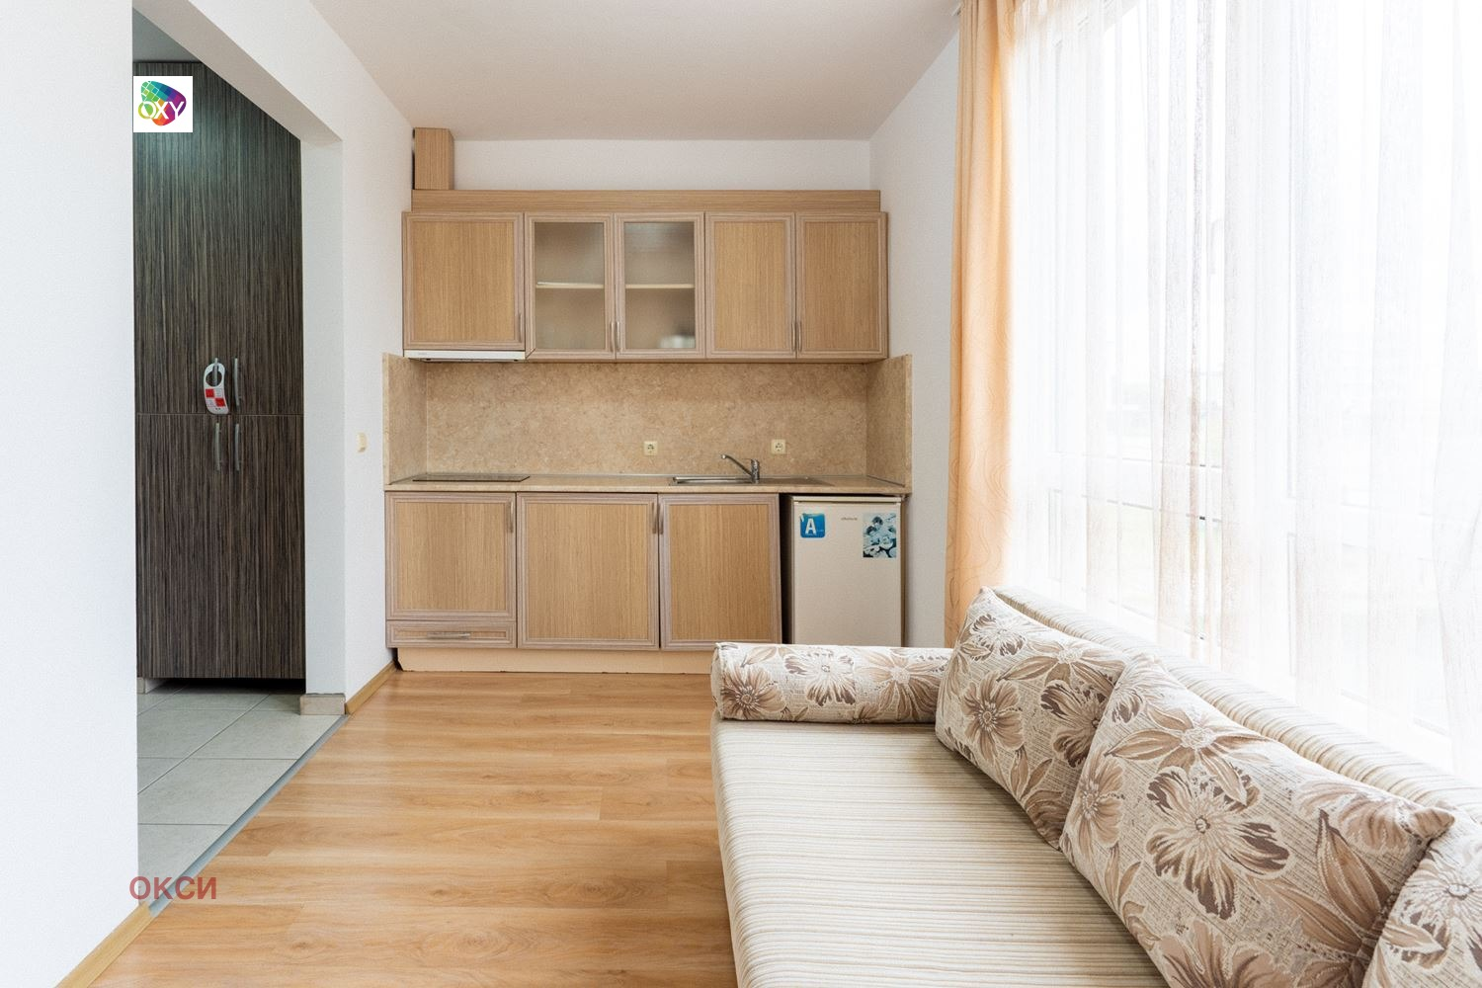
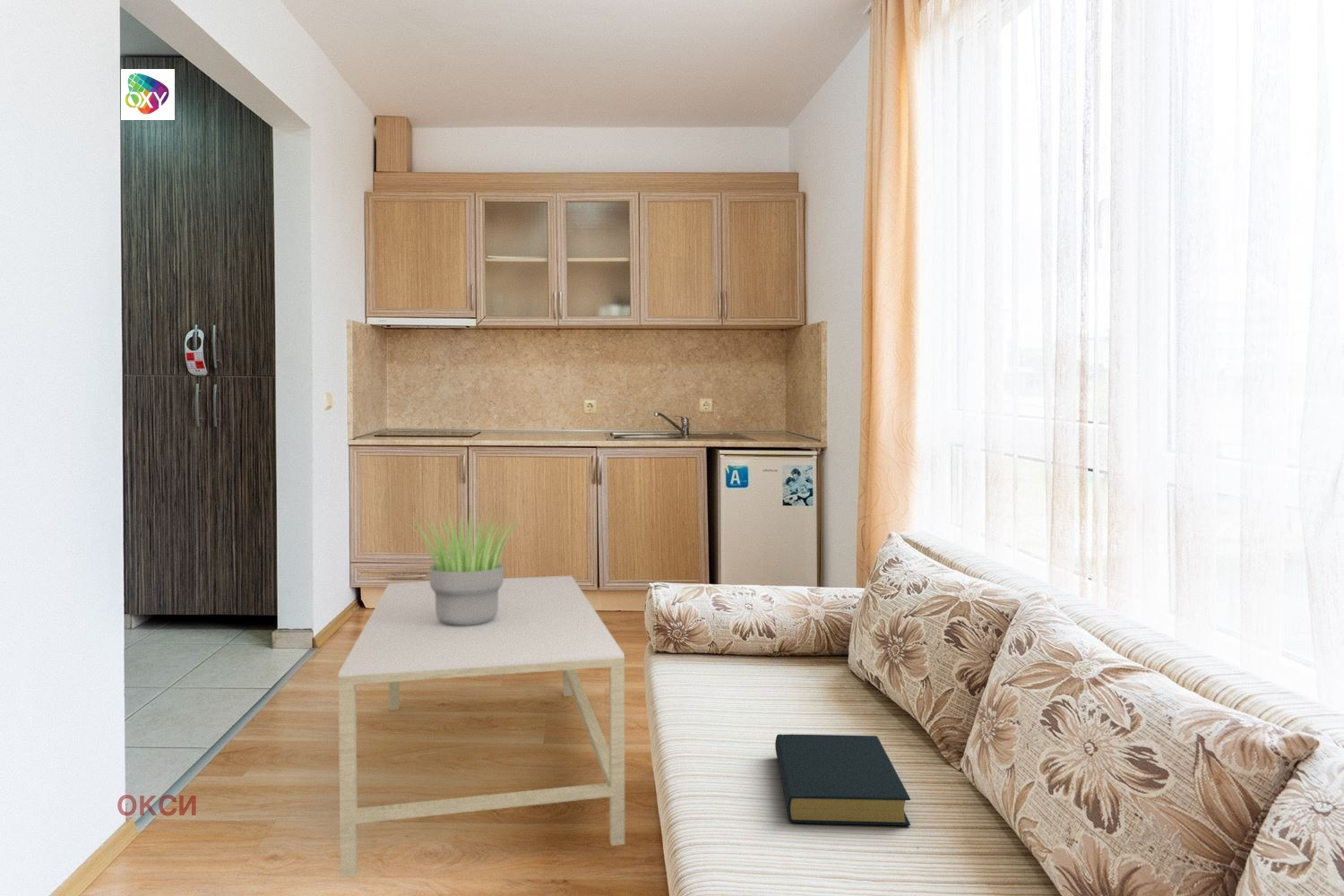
+ potted plant [405,511,527,625]
+ hardback book [774,733,911,826]
+ coffee table [338,574,625,879]
